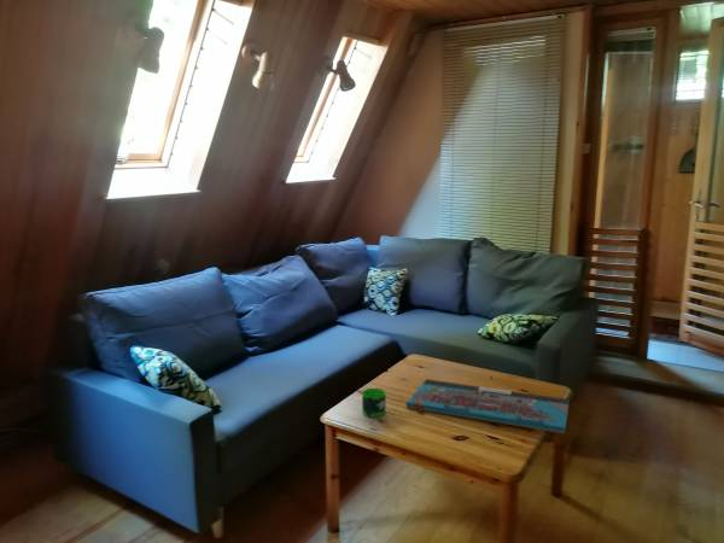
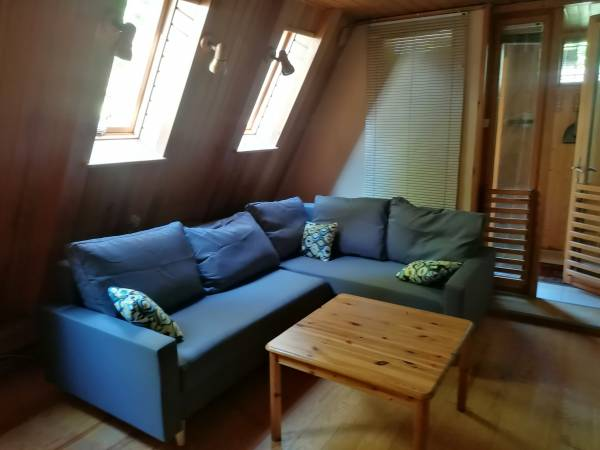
- board game [405,378,571,434]
- mug [361,387,387,419]
